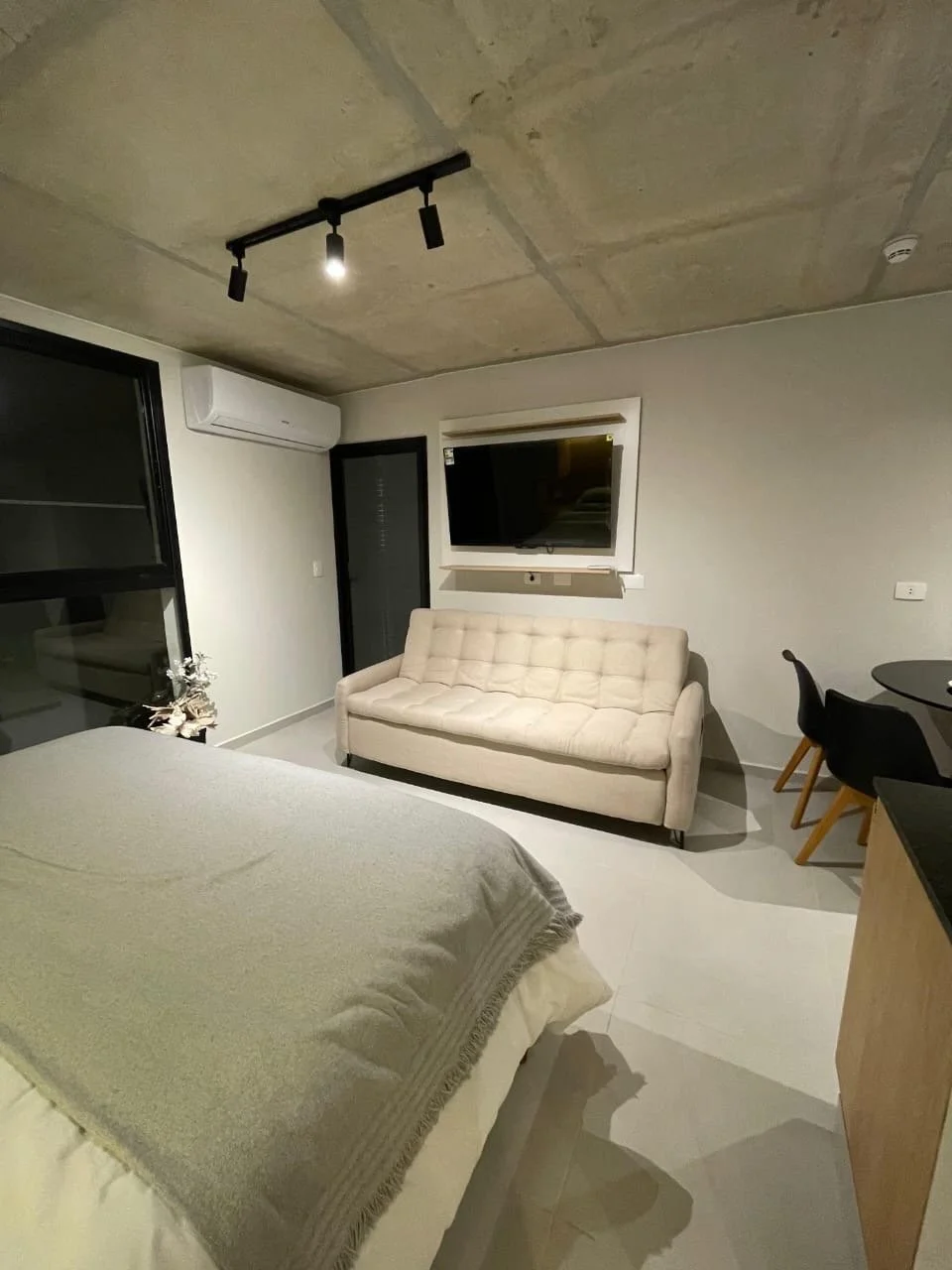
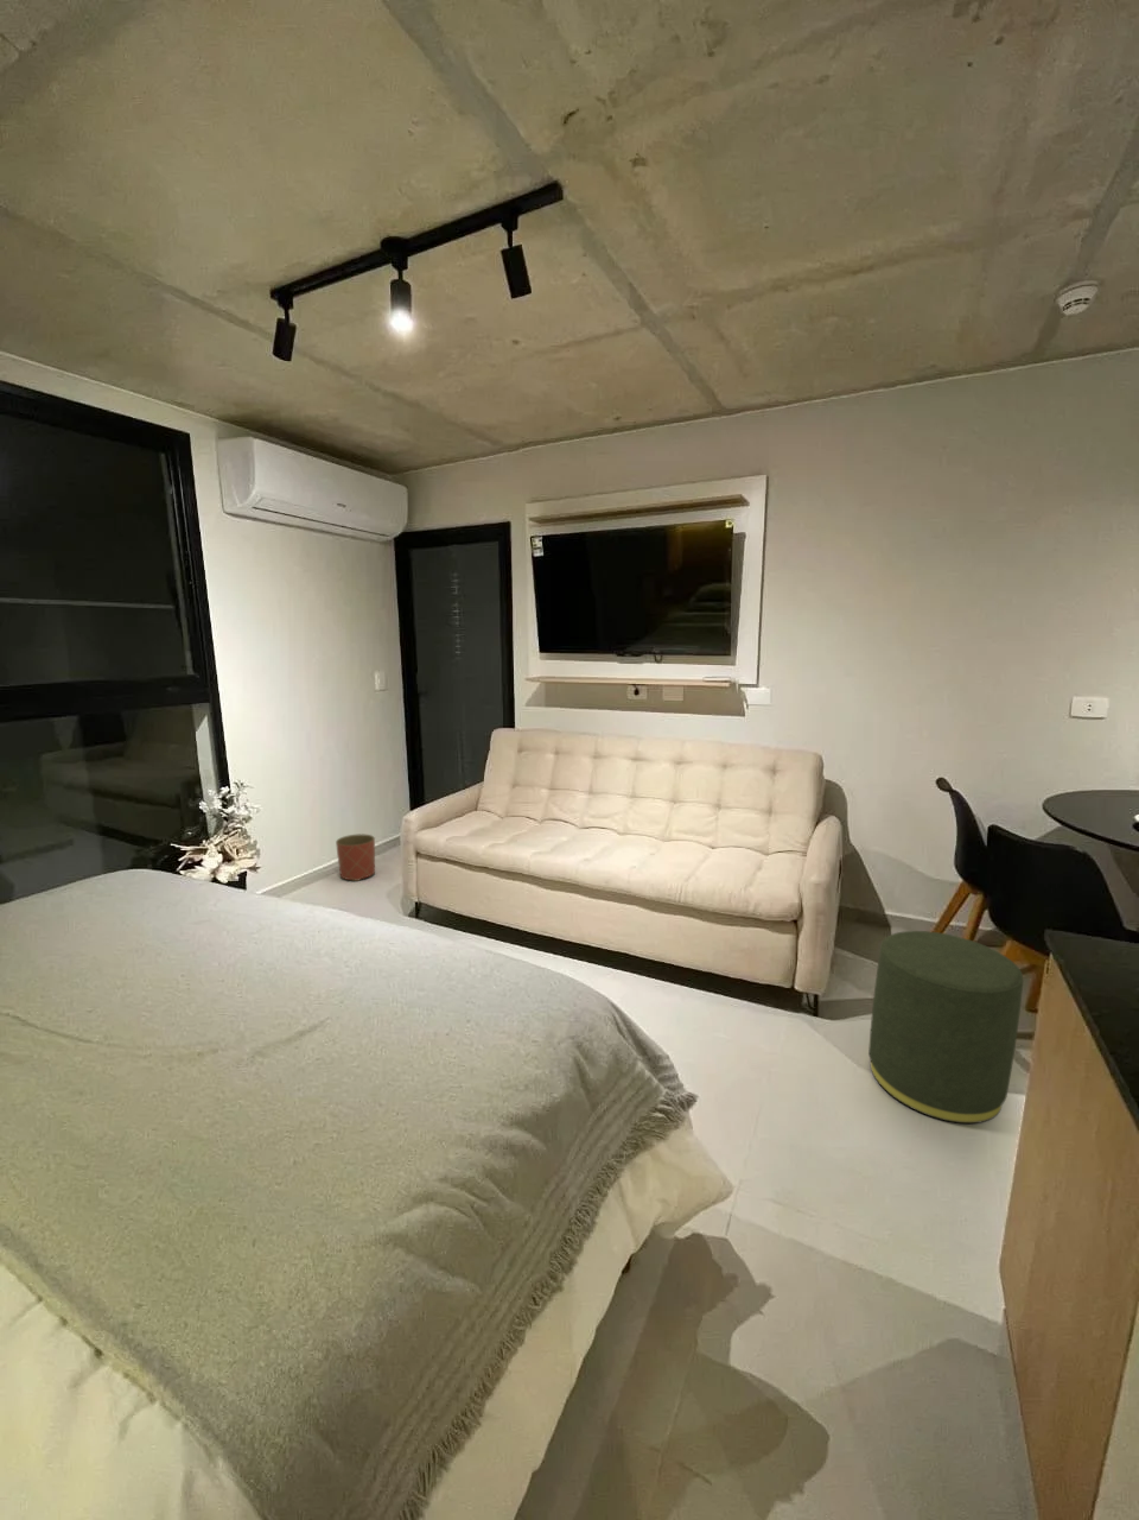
+ planter [335,833,376,882]
+ ottoman [867,930,1024,1125]
